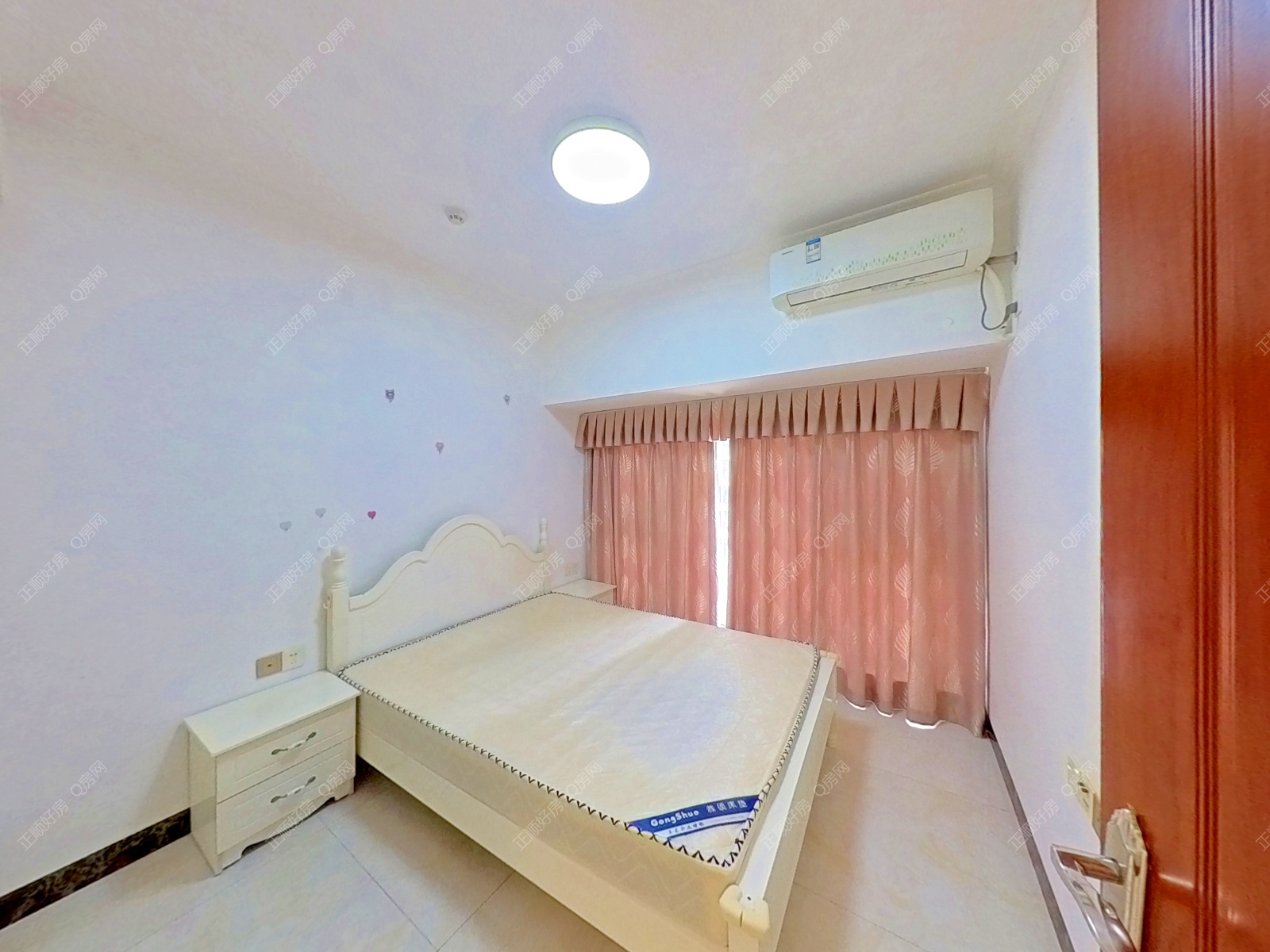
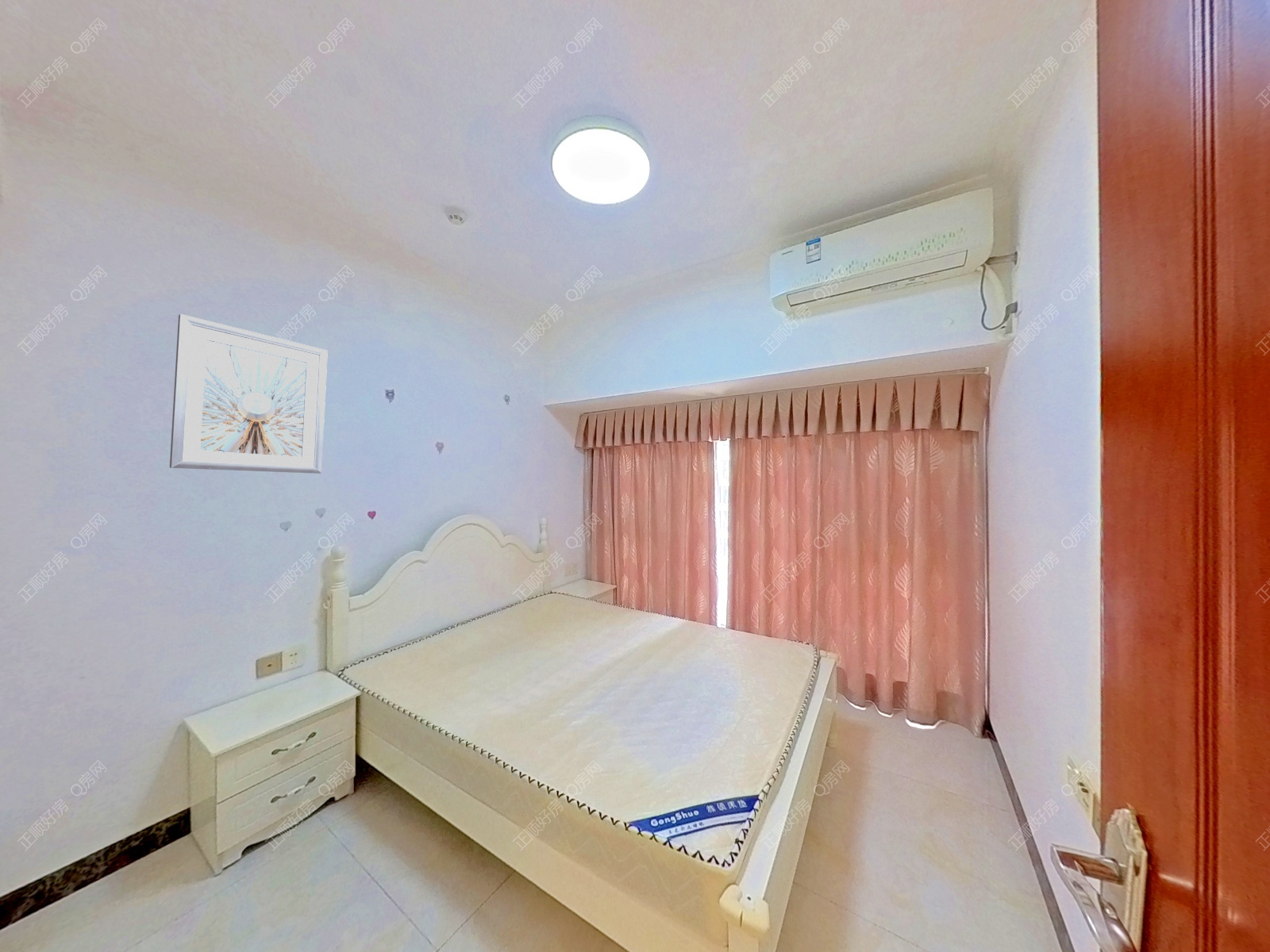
+ picture frame [169,313,329,474]
